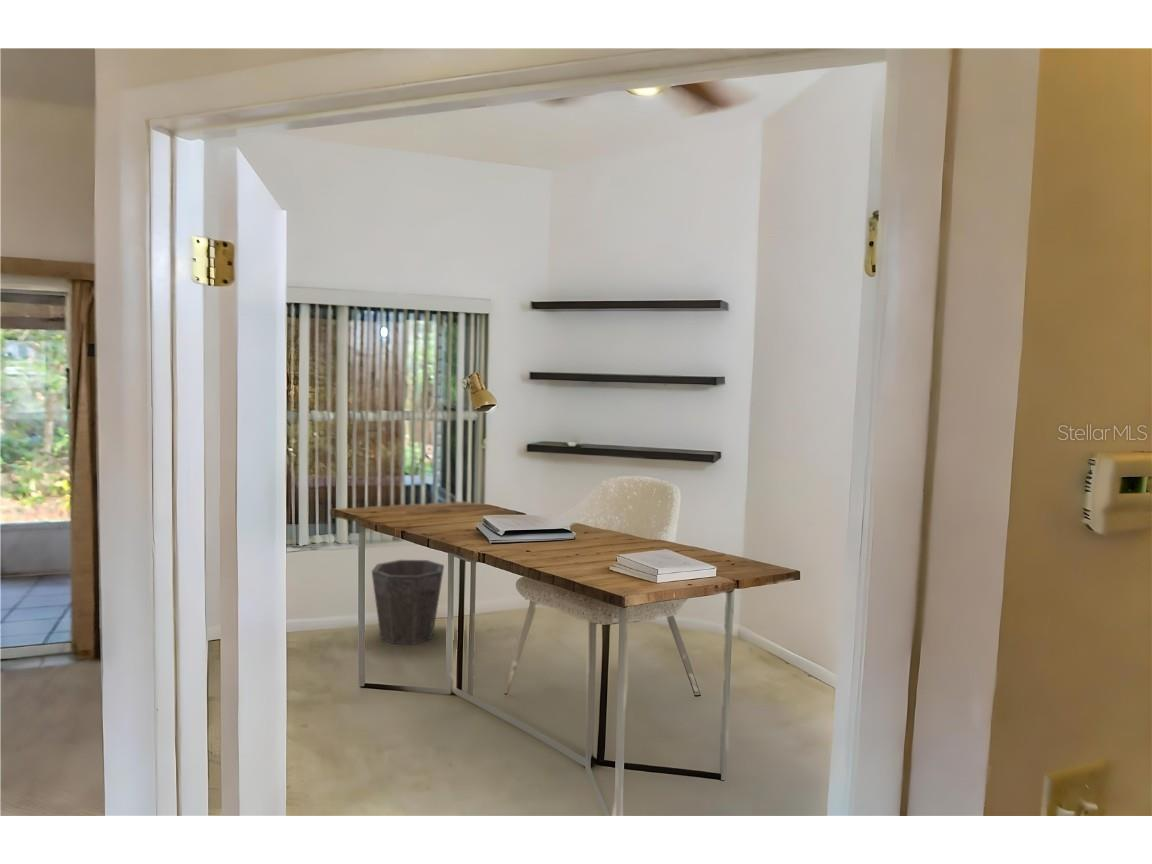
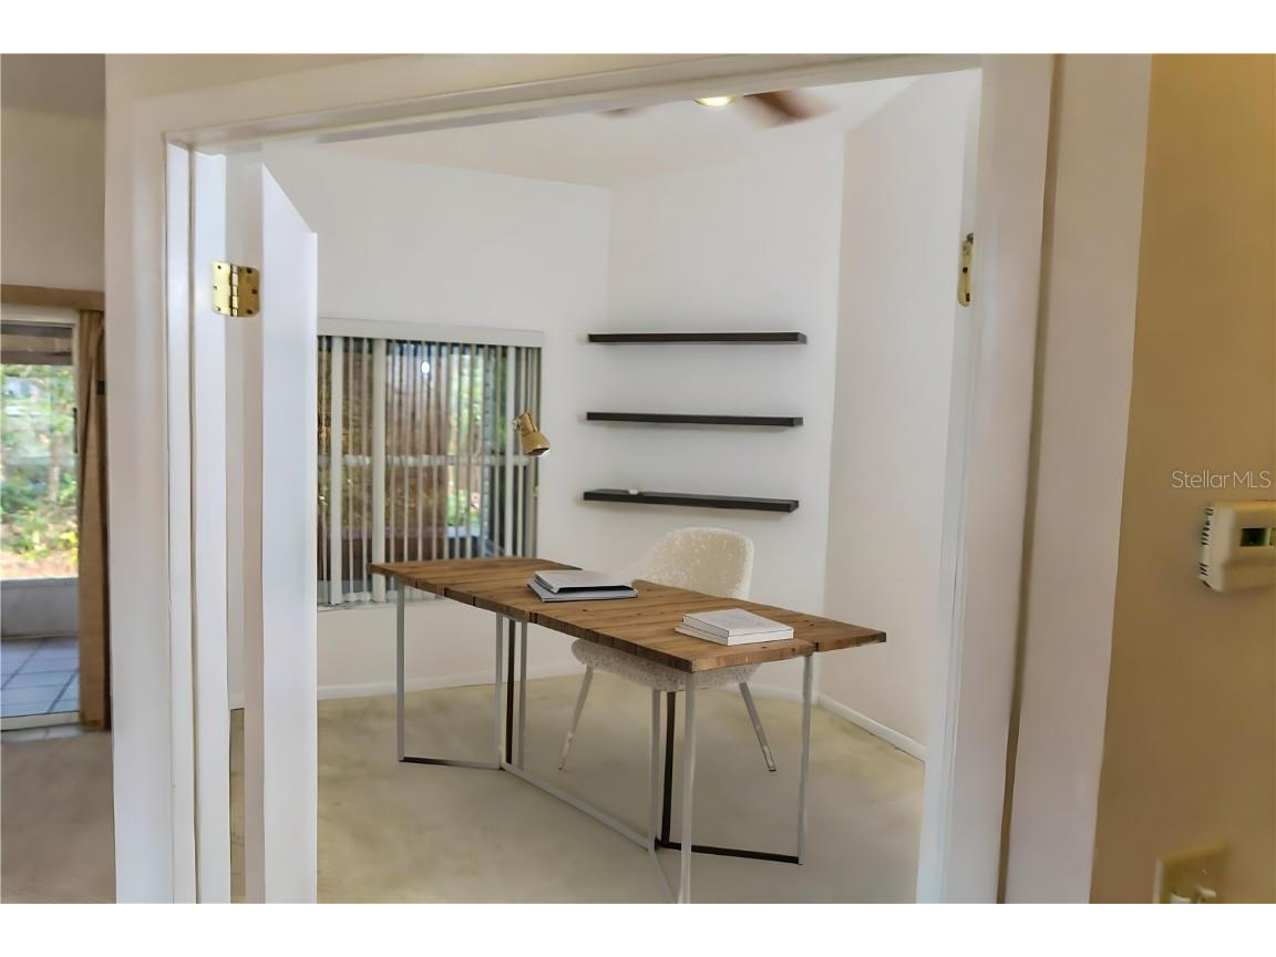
- waste bin [371,559,445,645]
